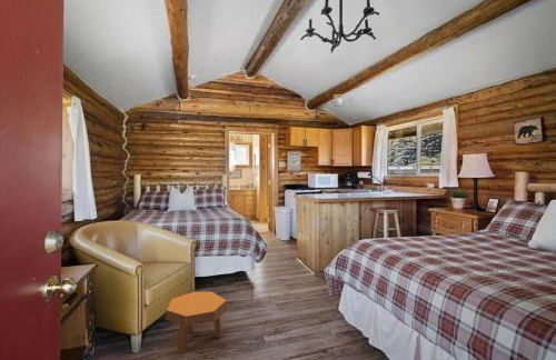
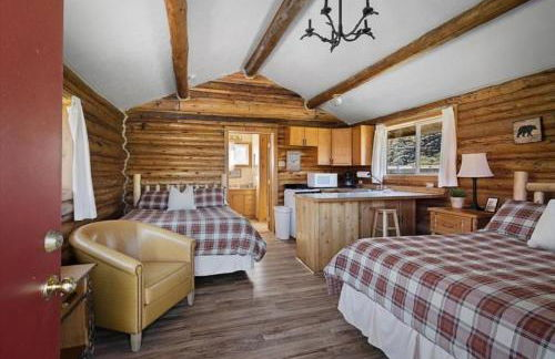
- footstool [163,290,229,356]
